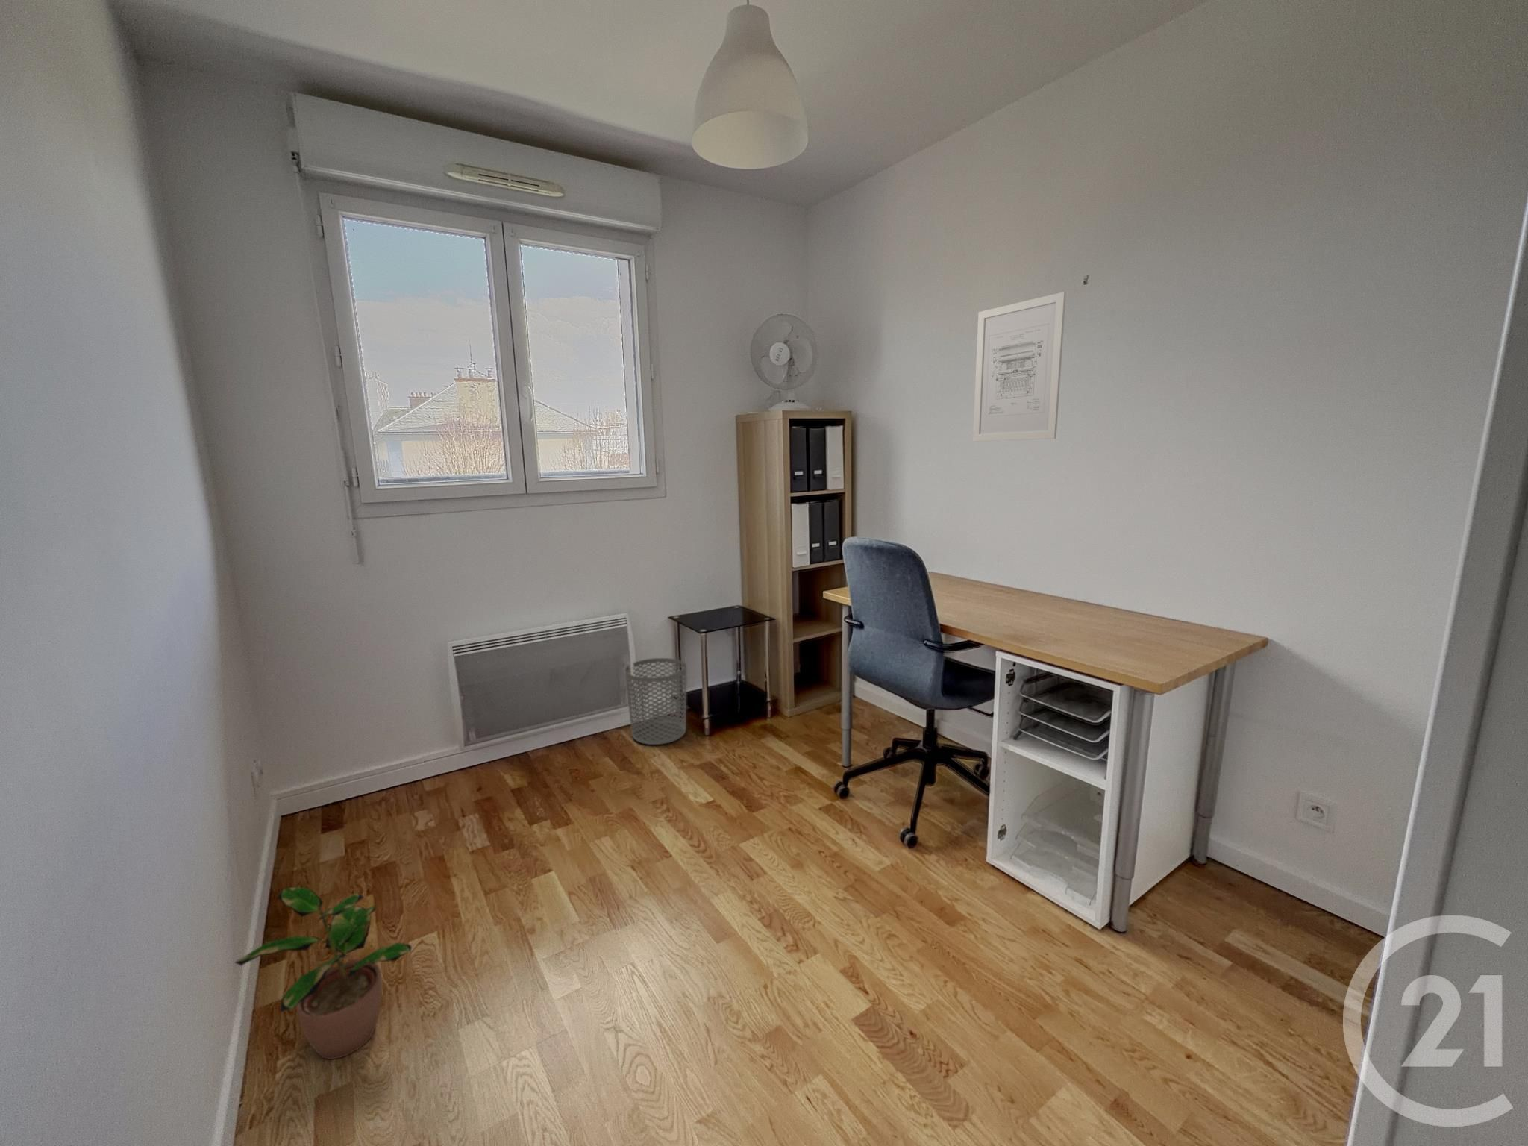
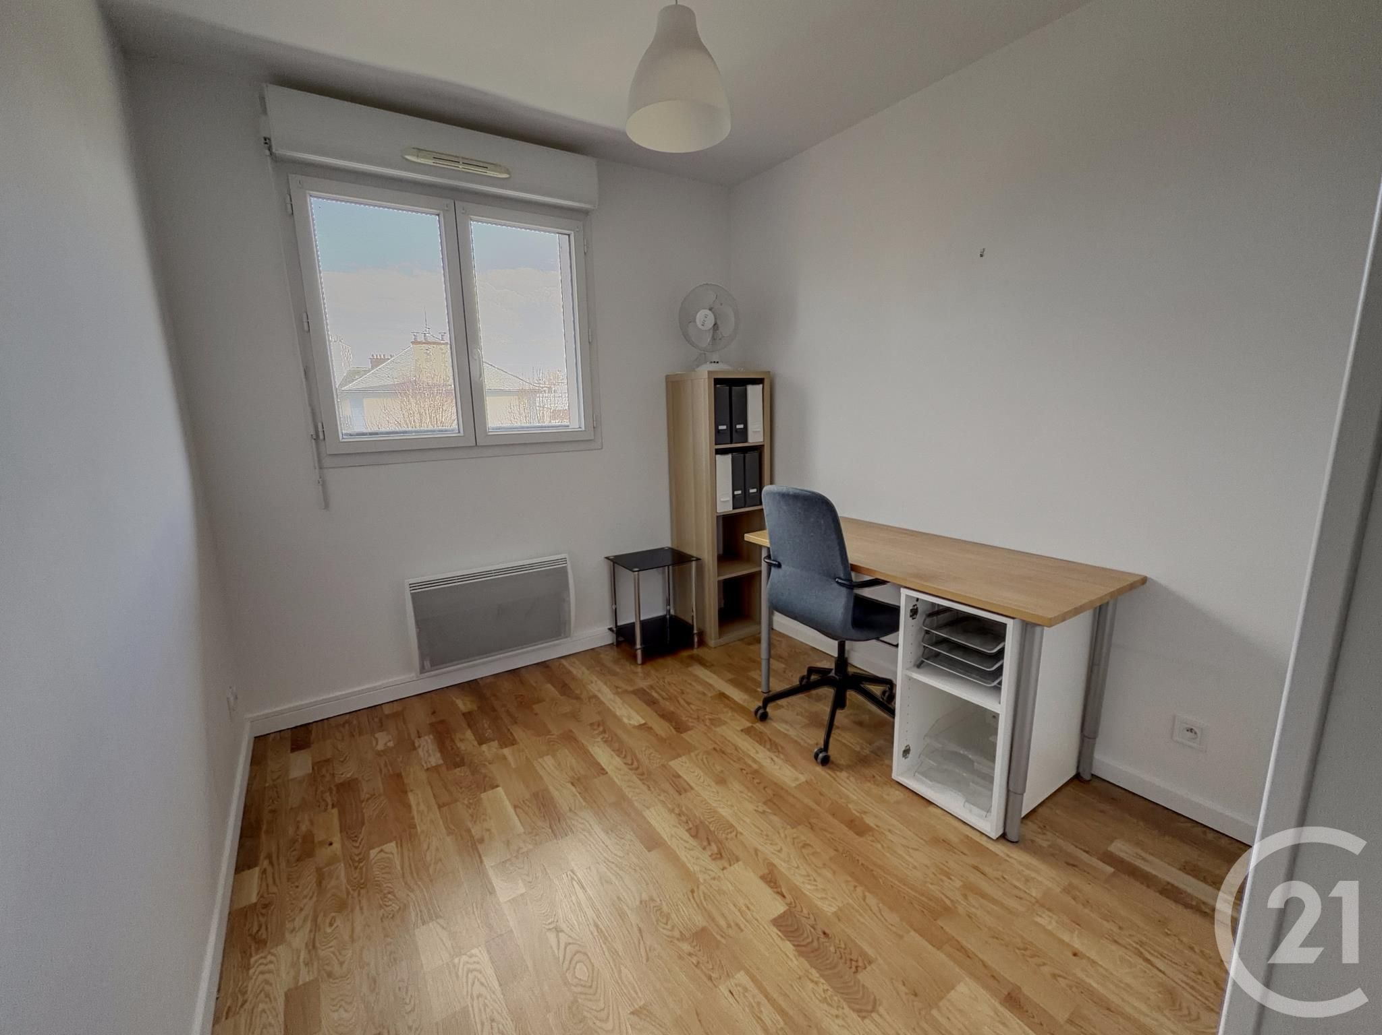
- waste bin [624,657,687,745]
- wall art [972,291,1067,443]
- potted plant [233,886,413,1061]
